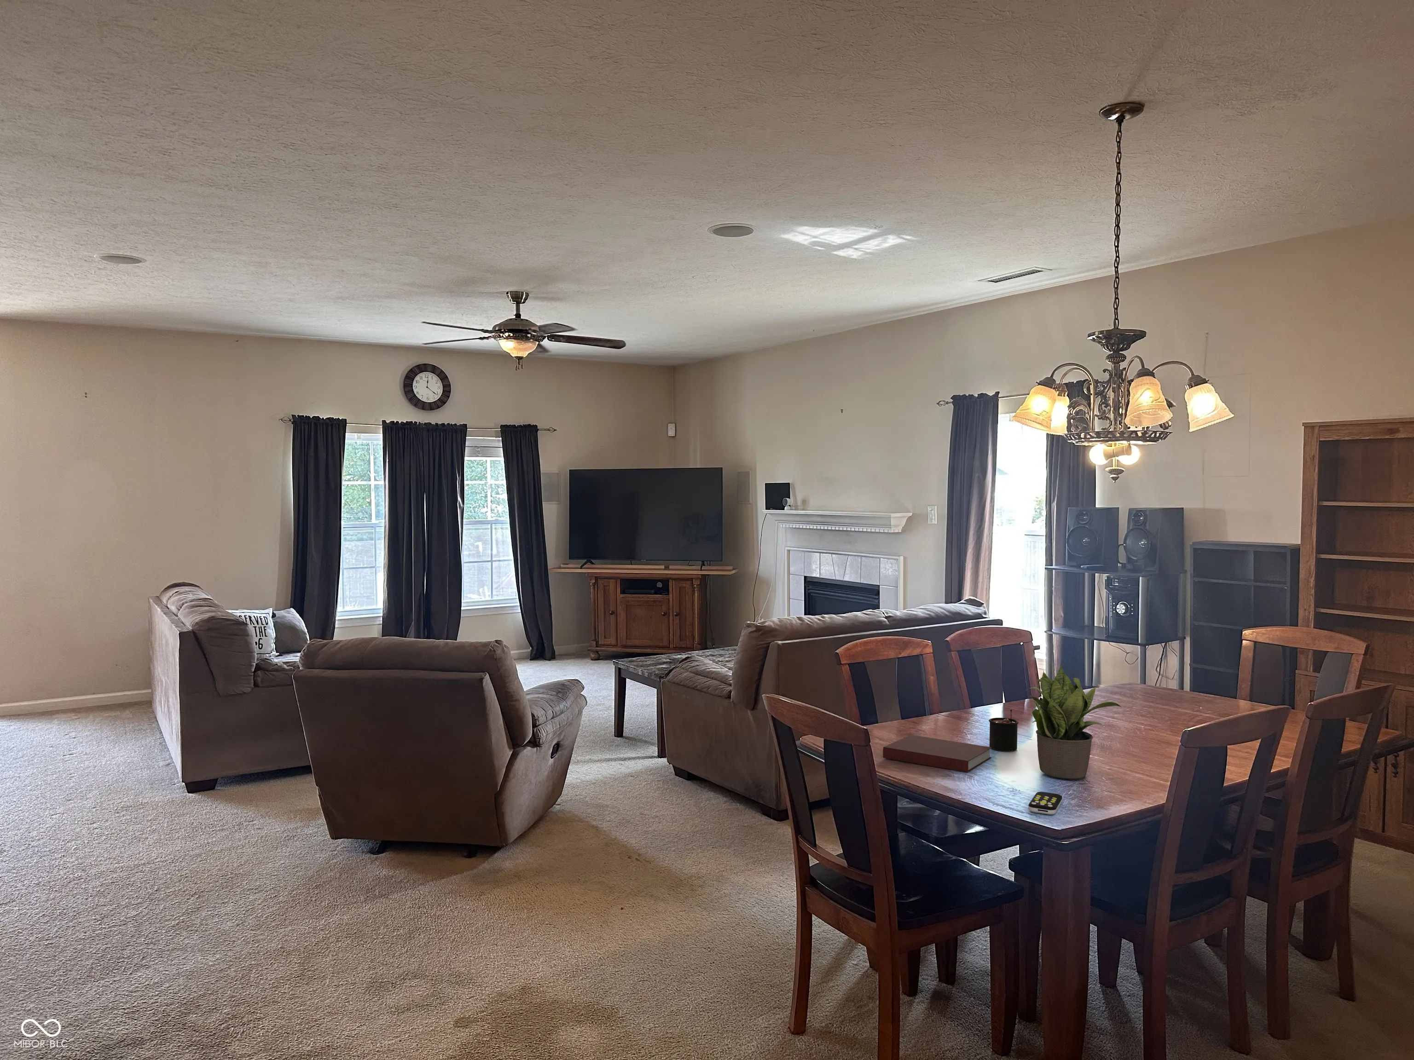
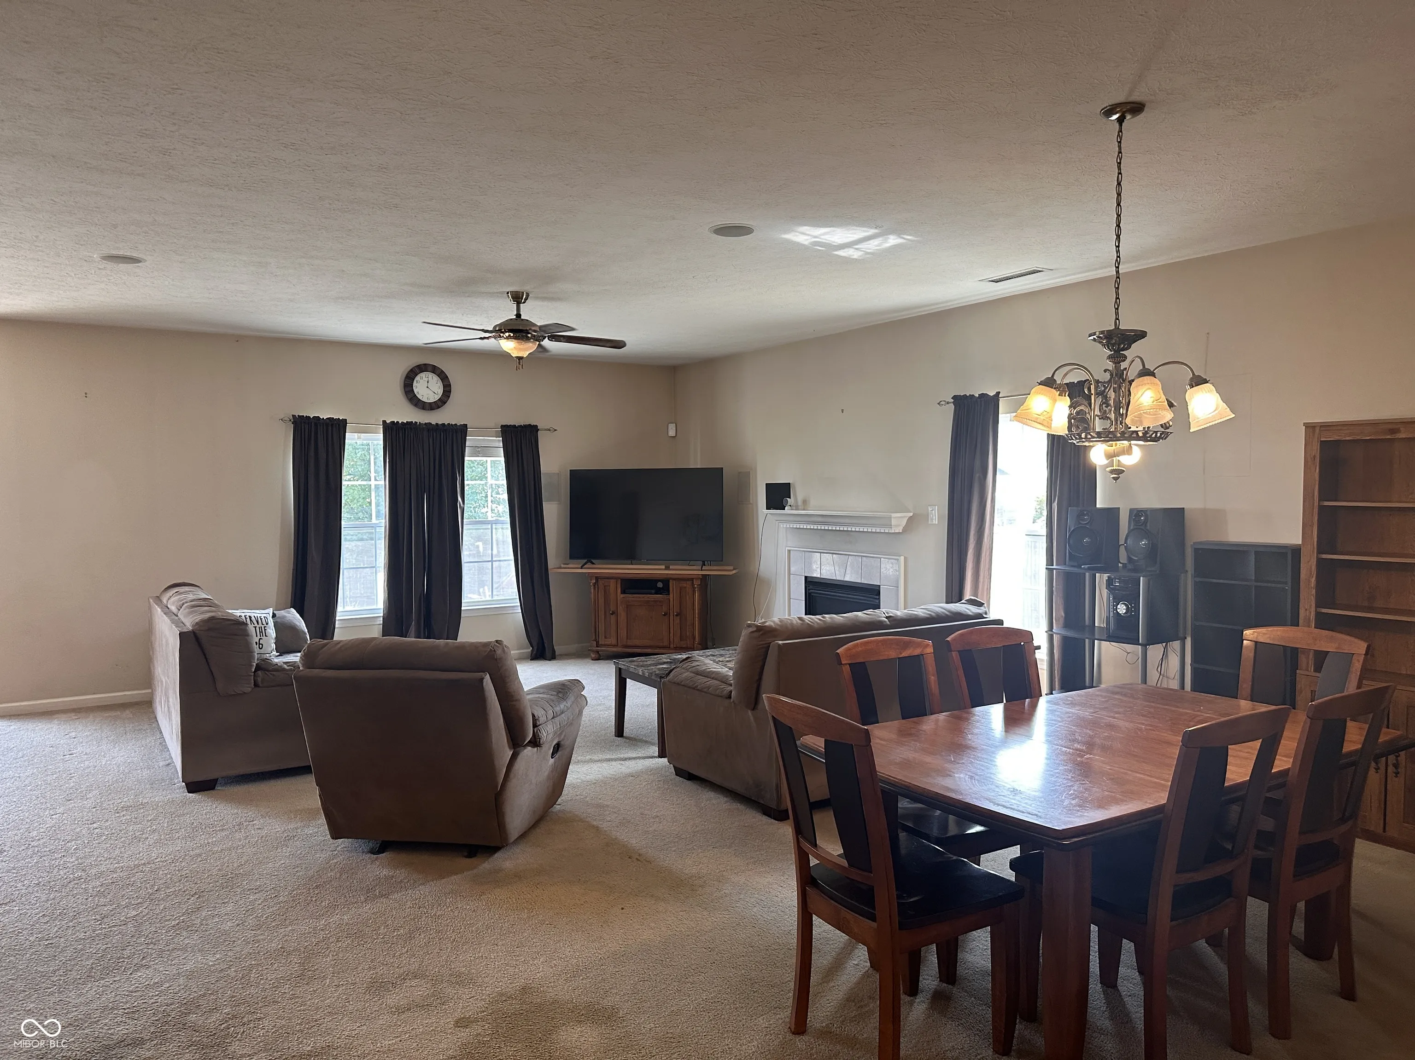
- notebook [883,734,992,773]
- remote control [1028,792,1063,815]
- potted plant [1024,666,1121,781]
- candle [989,709,1019,752]
